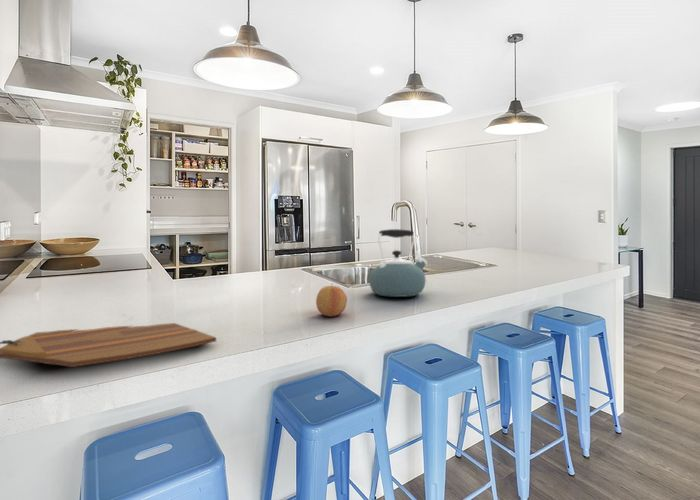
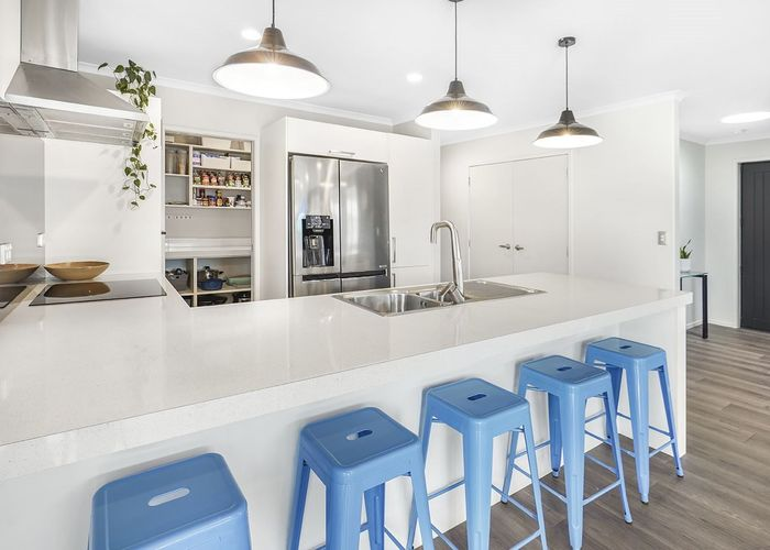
- kettle [368,228,428,298]
- cutting board [0,322,217,368]
- apple [315,282,348,318]
